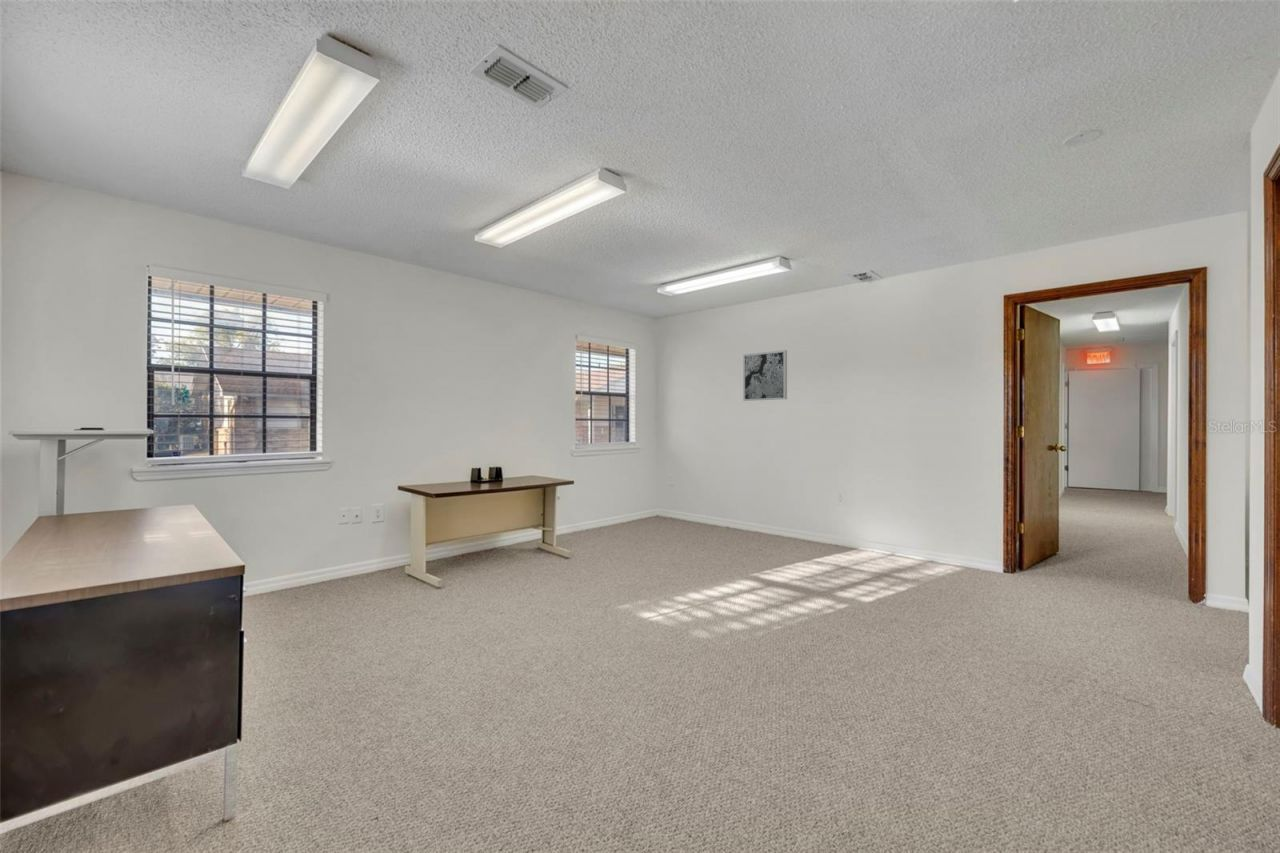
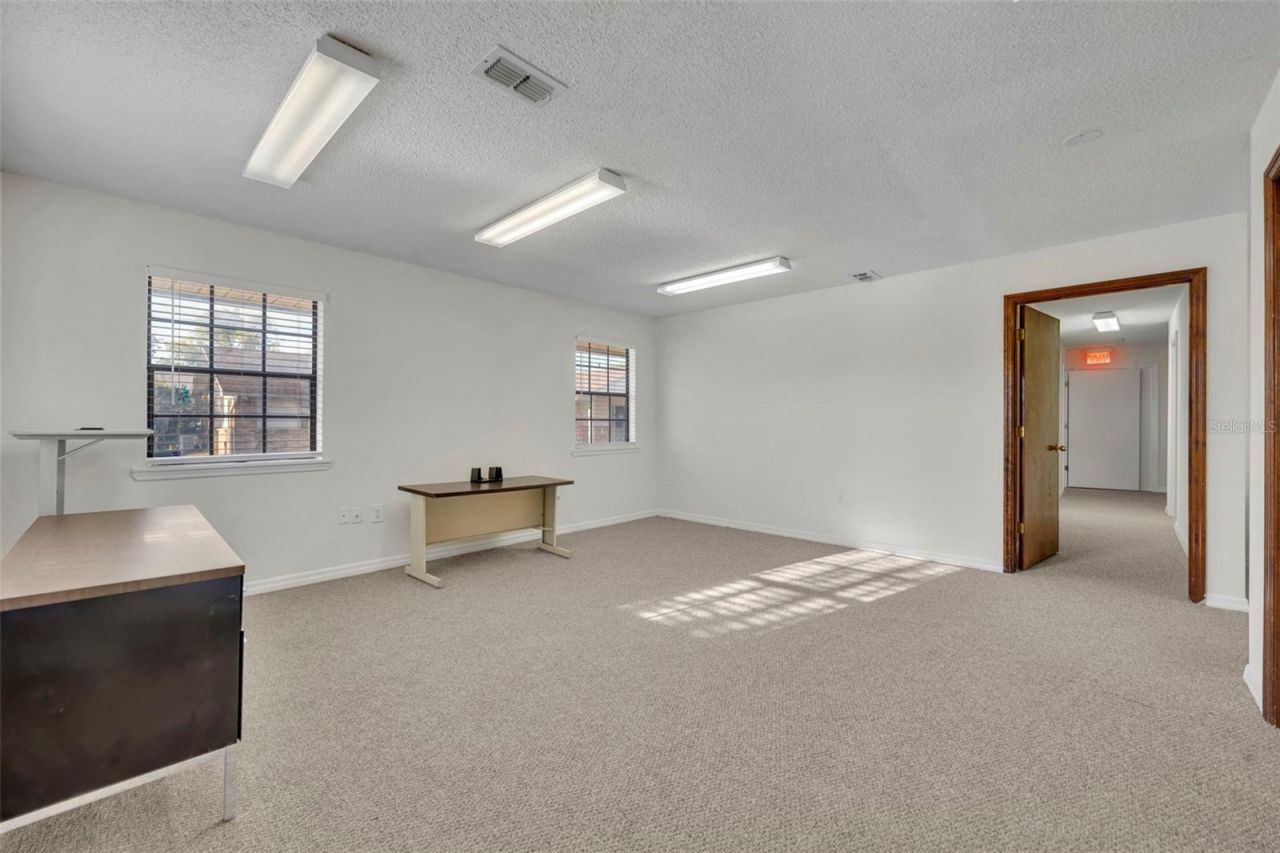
- wall art [742,349,788,402]
